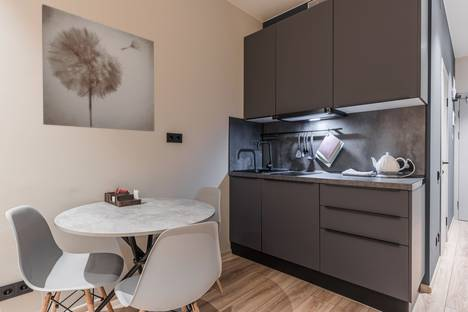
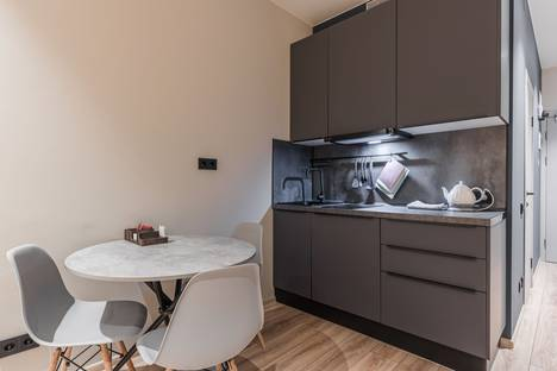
- wall art [41,3,155,132]
